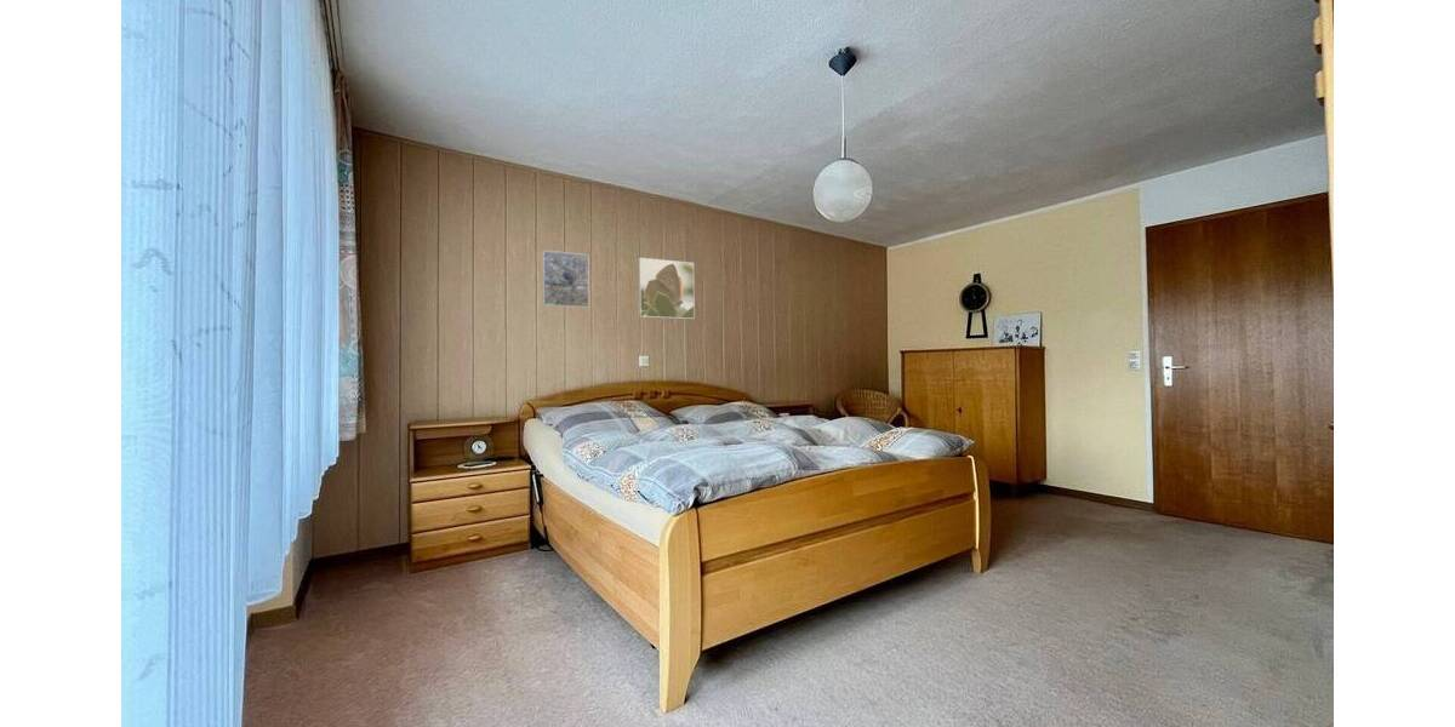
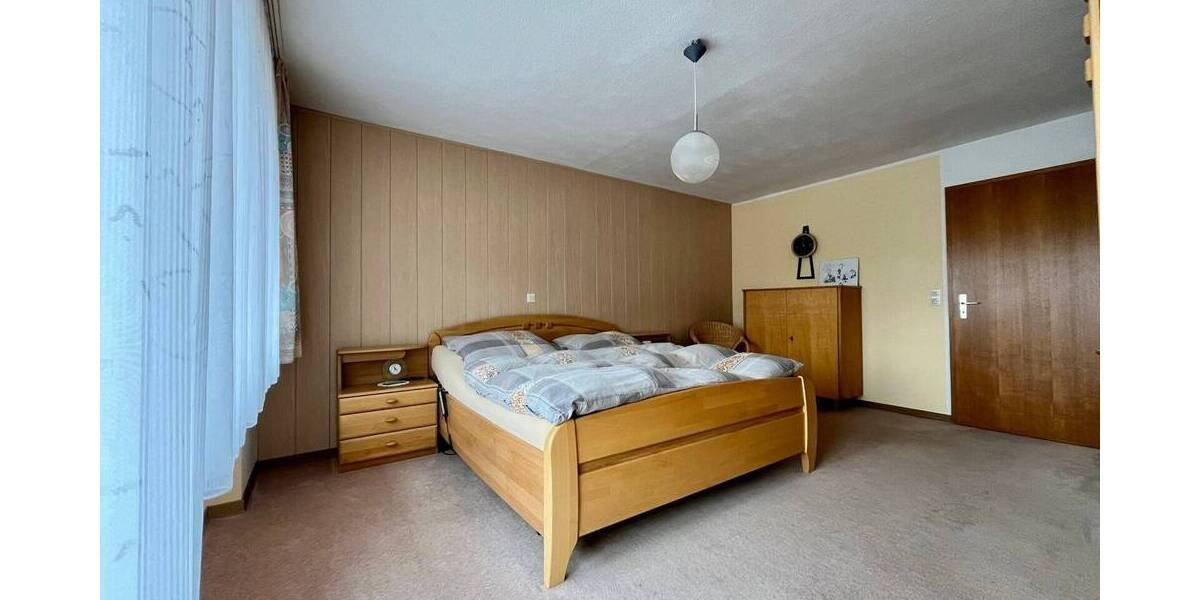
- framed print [541,250,590,309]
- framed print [638,257,696,320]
